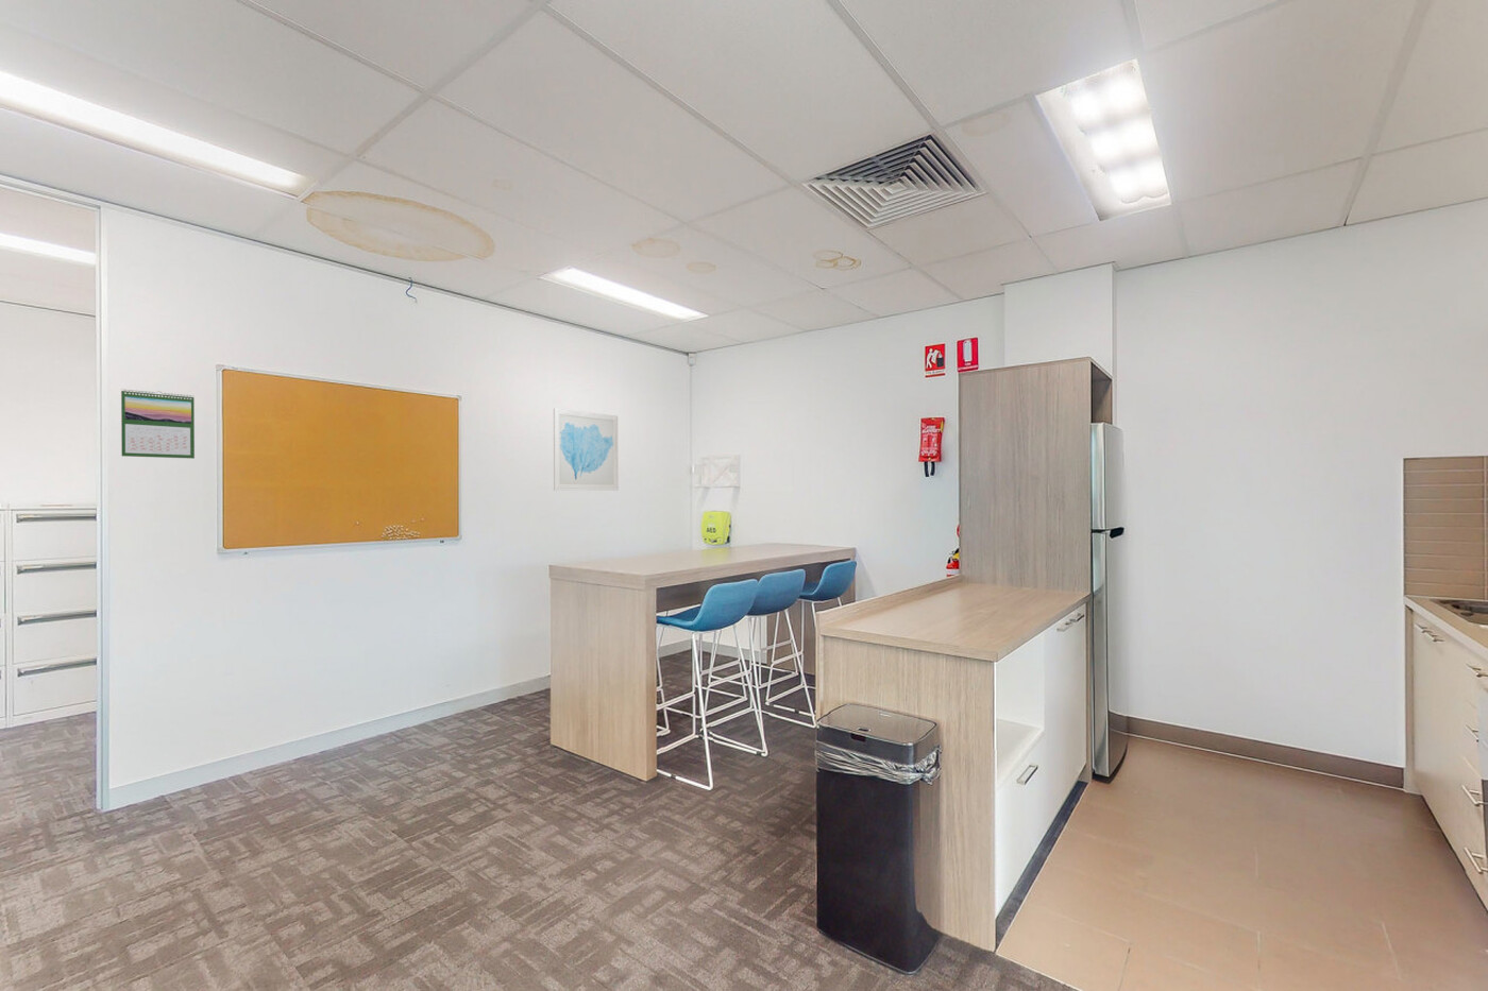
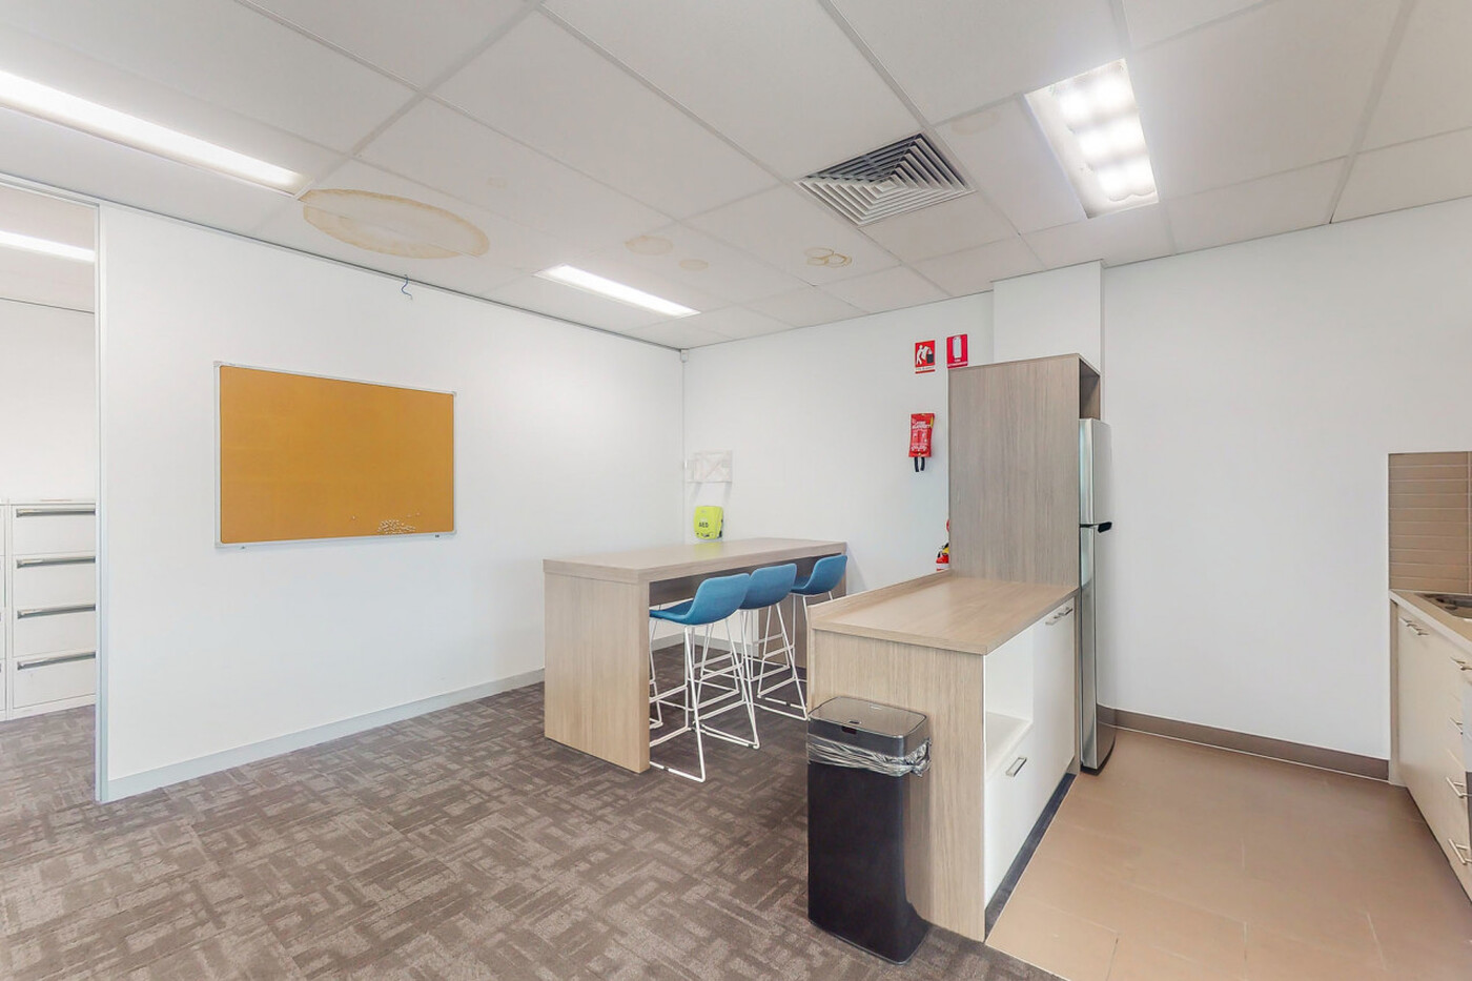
- wall art [553,407,620,492]
- calendar [121,388,196,460]
